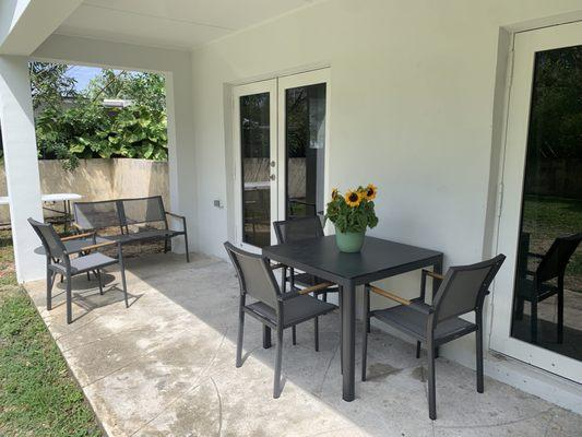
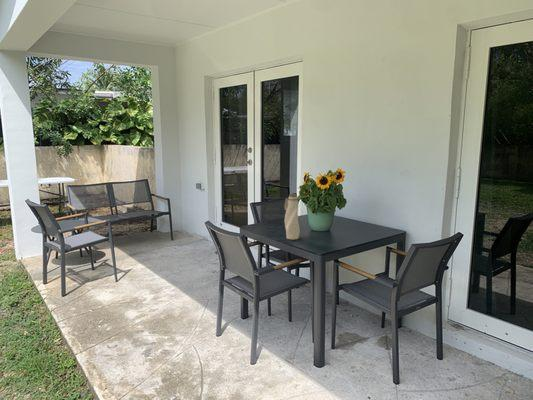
+ water bottle [283,193,301,240]
